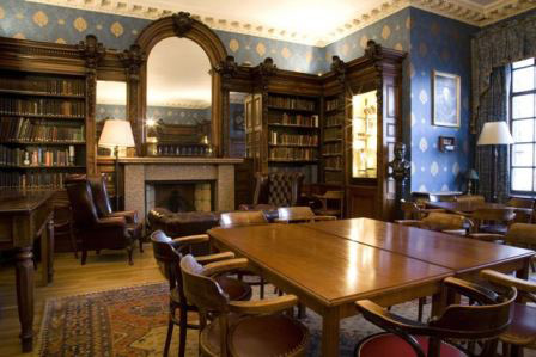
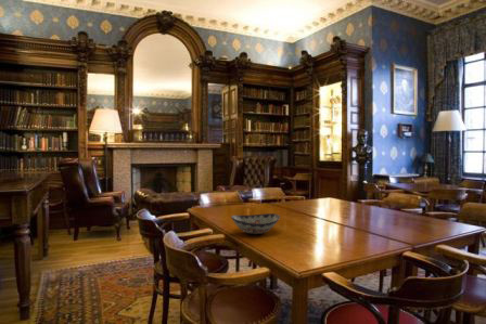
+ decorative bowl [230,212,281,235]
